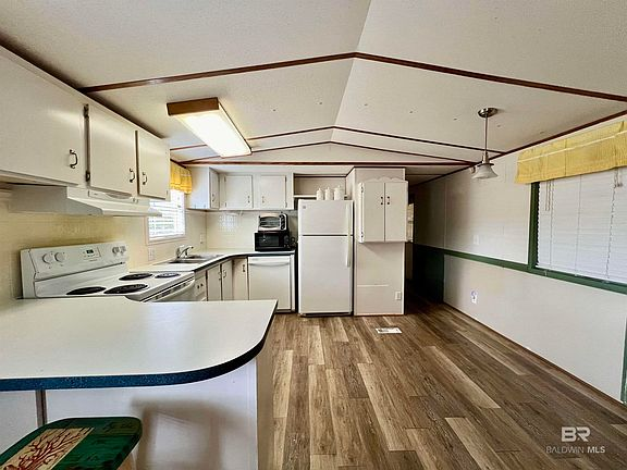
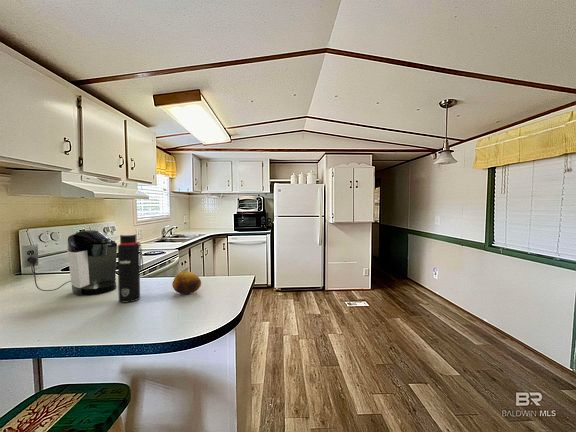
+ water bottle [117,233,144,304]
+ fruit [171,270,202,295]
+ coffee maker [21,229,118,297]
